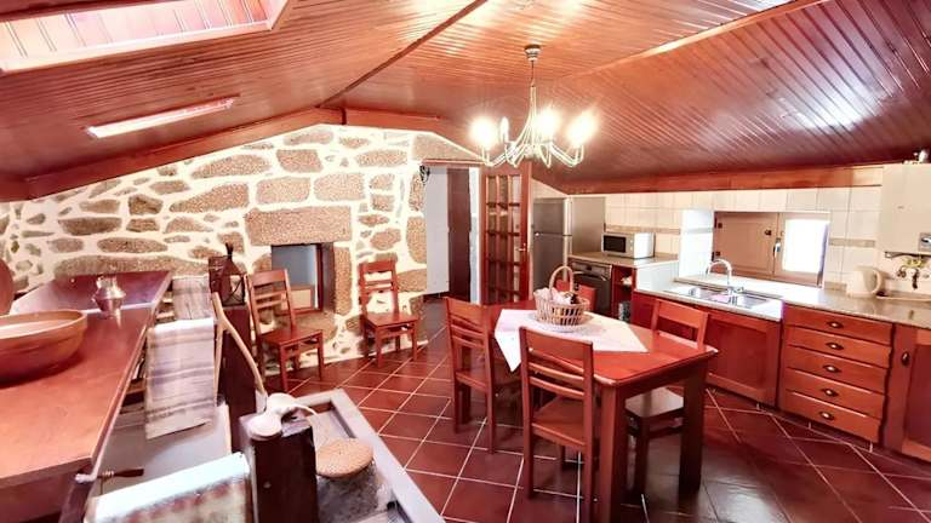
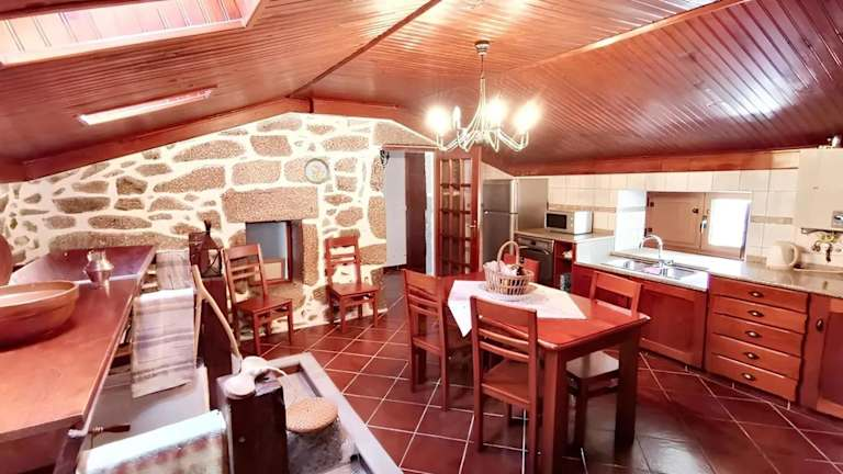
+ decorative plate [303,157,330,185]
